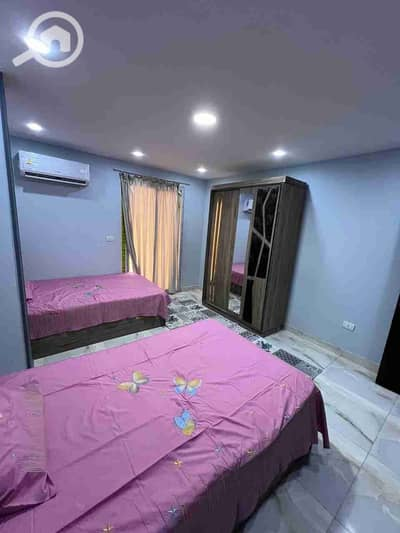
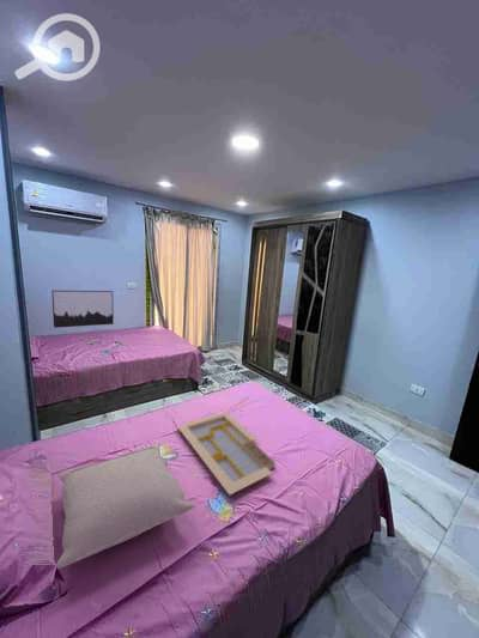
+ pillow [55,443,195,570]
+ serving tray [176,411,277,497]
+ wall art [50,290,115,329]
